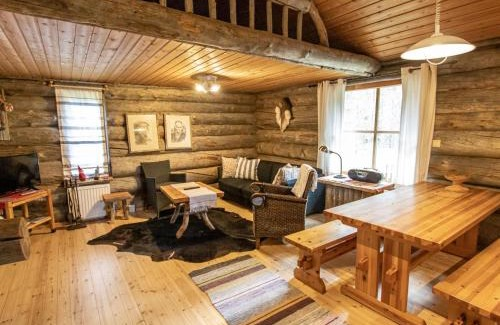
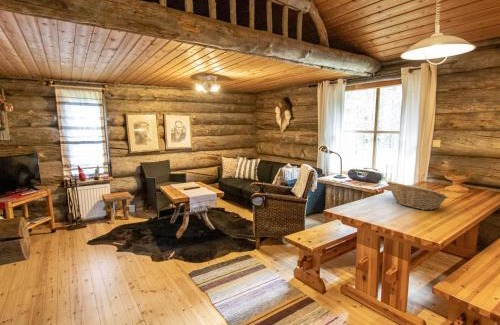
+ fruit basket [386,181,449,211]
